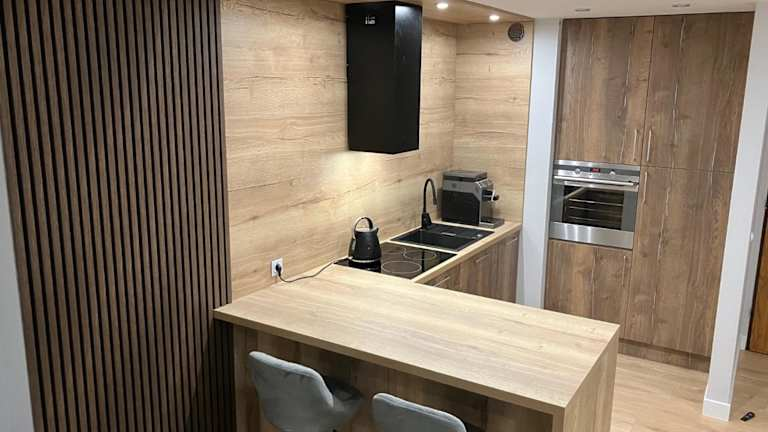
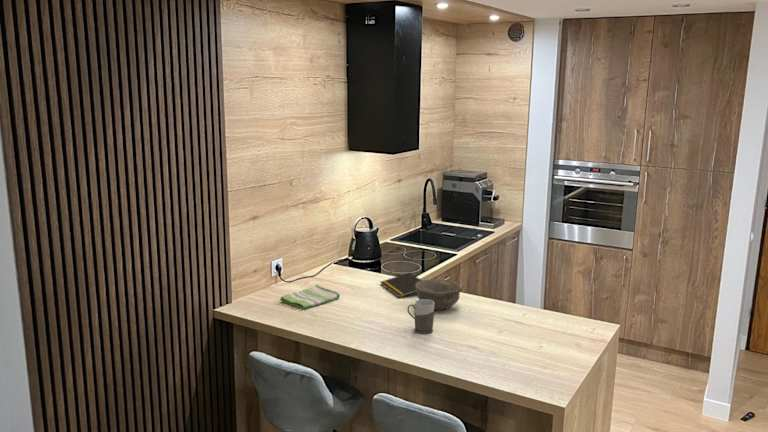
+ dish towel [279,284,341,310]
+ mug [407,299,435,335]
+ bowl [415,278,462,311]
+ notepad [380,272,422,299]
